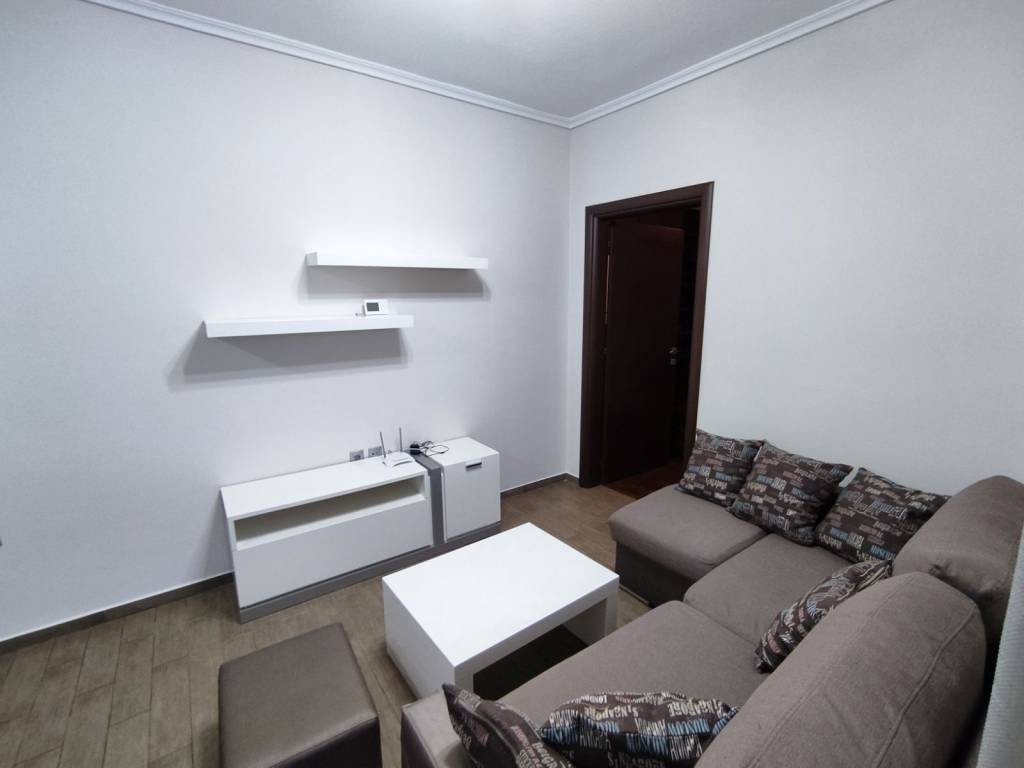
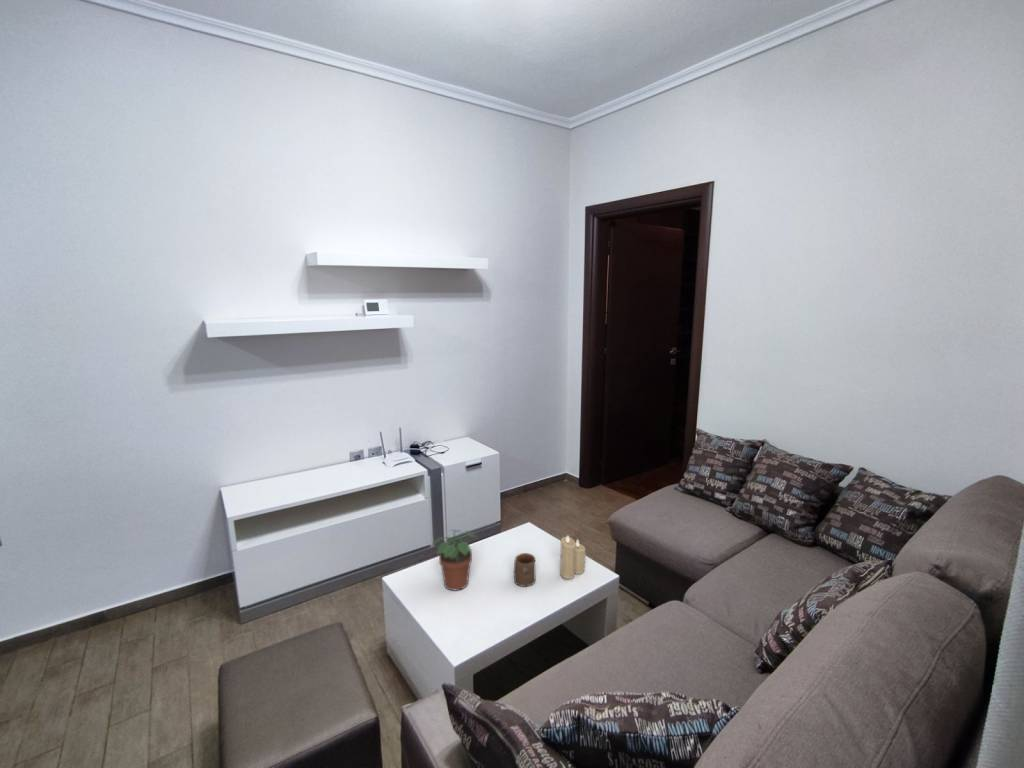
+ potted plant [430,529,478,591]
+ cup [513,552,536,588]
+ candle [559,534,587,580]
